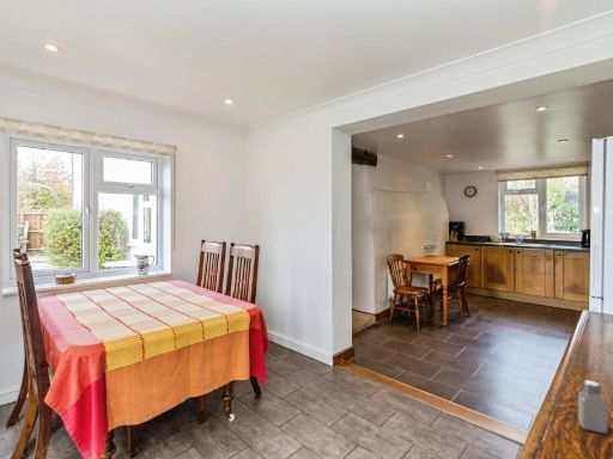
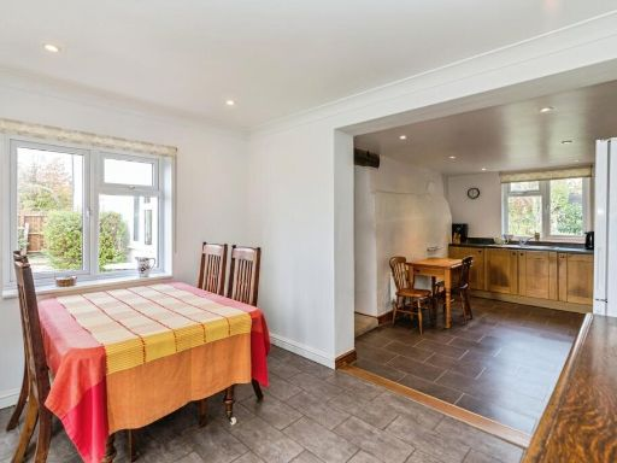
- saltshaker [577,379,608,435]
